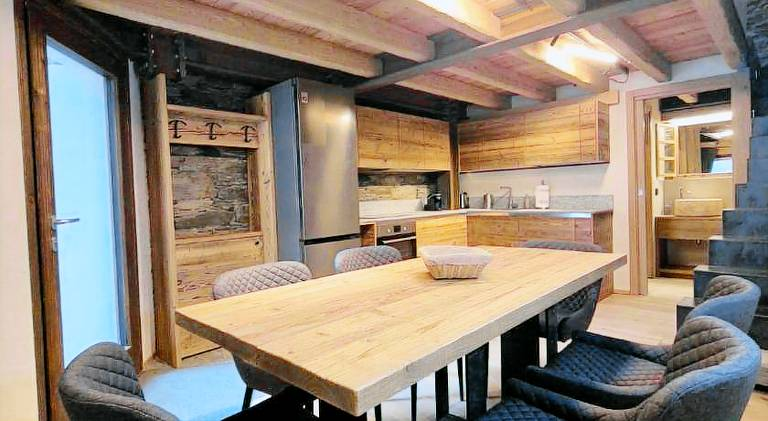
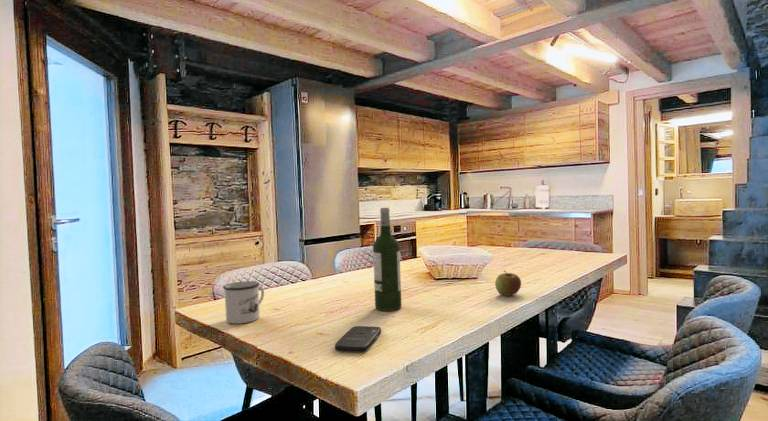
+ smartphone [334,325,382,353]
+ wine bottle [372,207,403,312]
+ apple [494,269,522,297]
+ mug [222,280,265,325]
